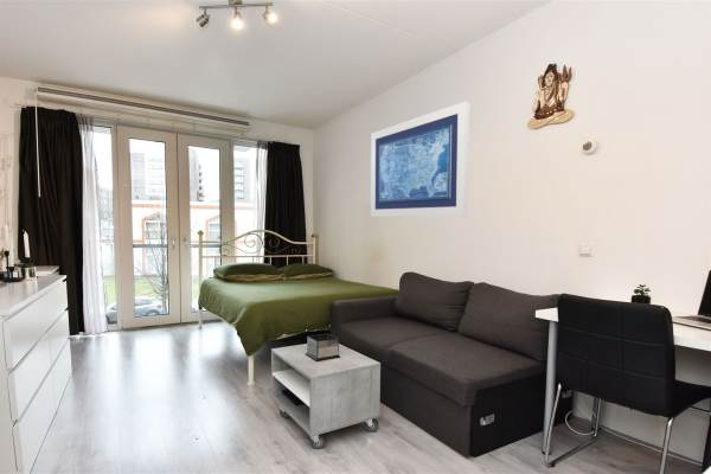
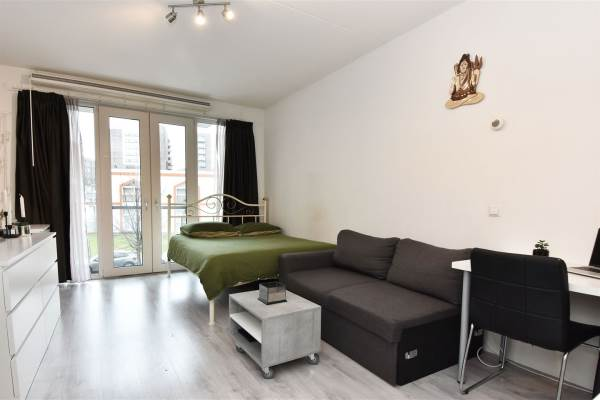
- wall art [370,101,470,218]
